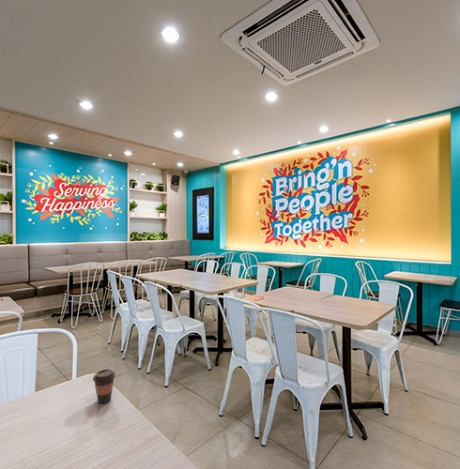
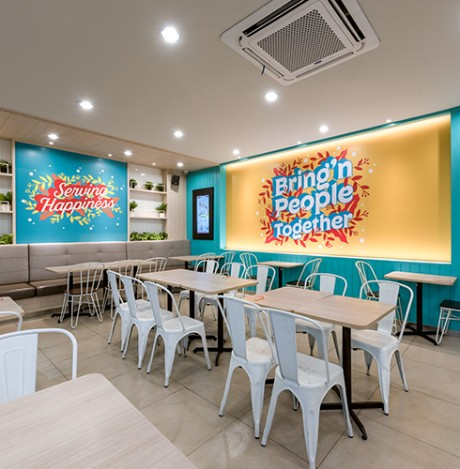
- coffee cup [92,368,117,404]
